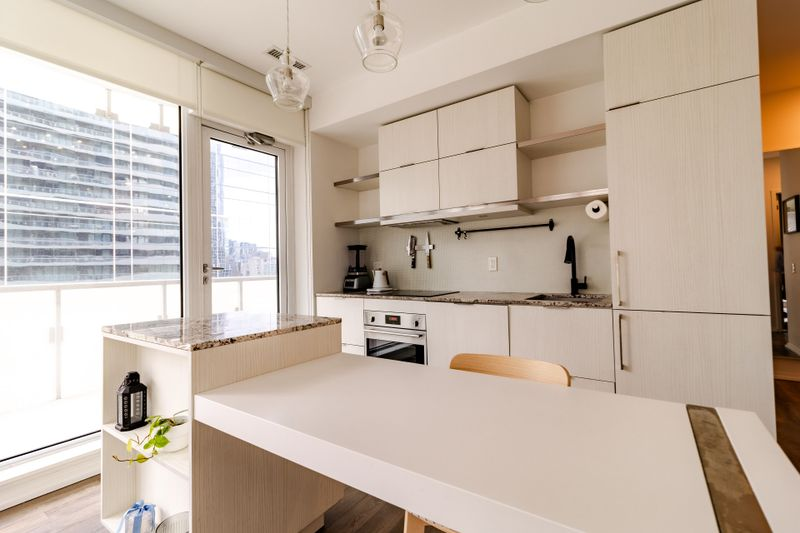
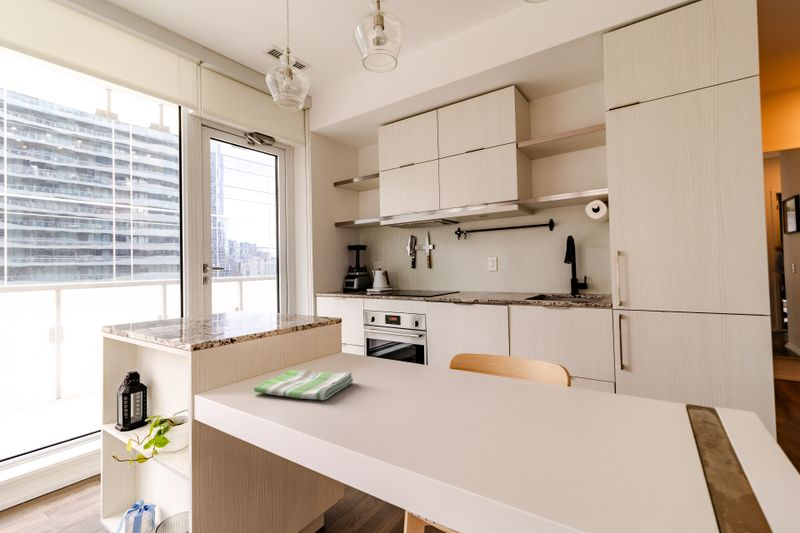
+ dish towel [253,369,354,401]
